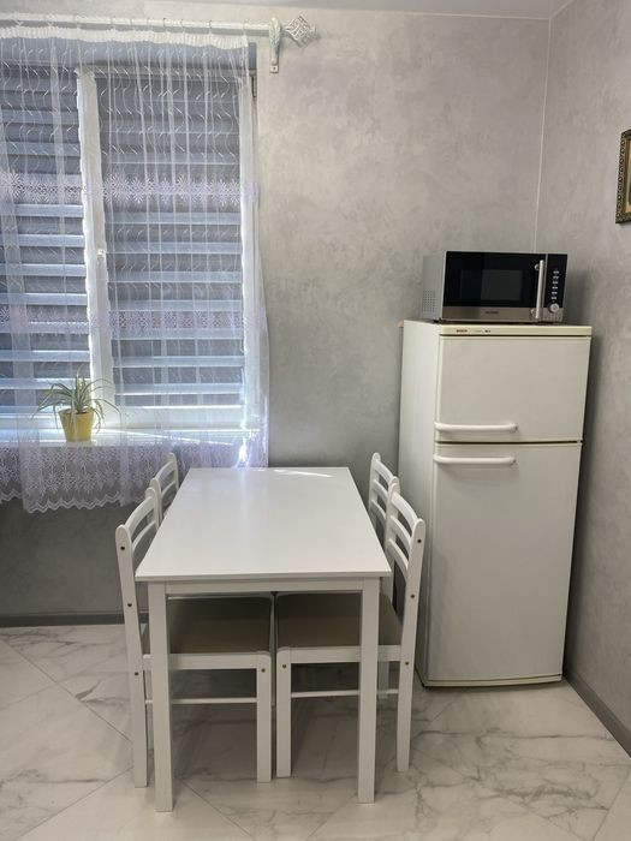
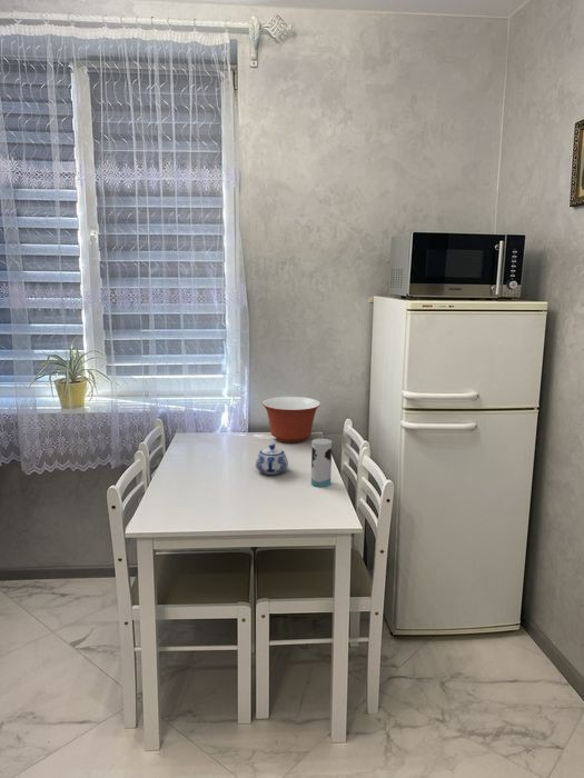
+ mixing bowl [261,396,321,443]
+ teapot [255,442,289,476]
+ cup [310,438,333,488]
